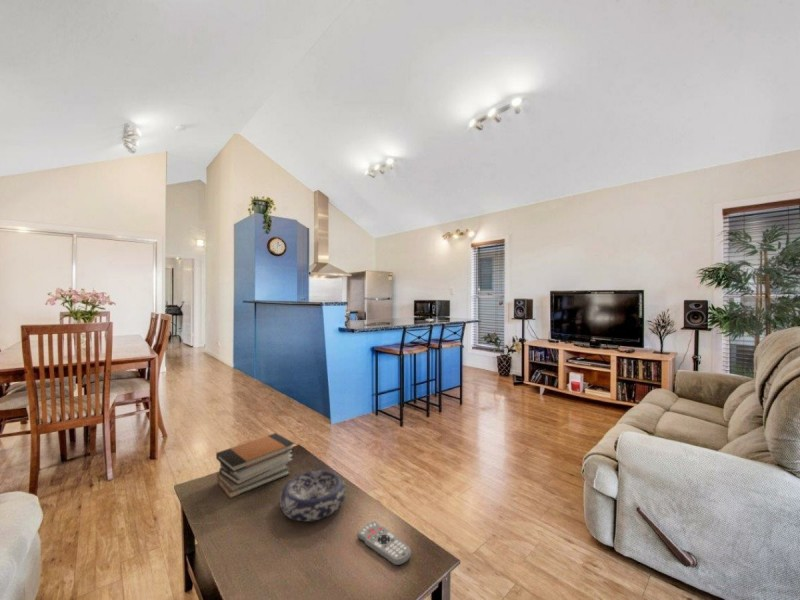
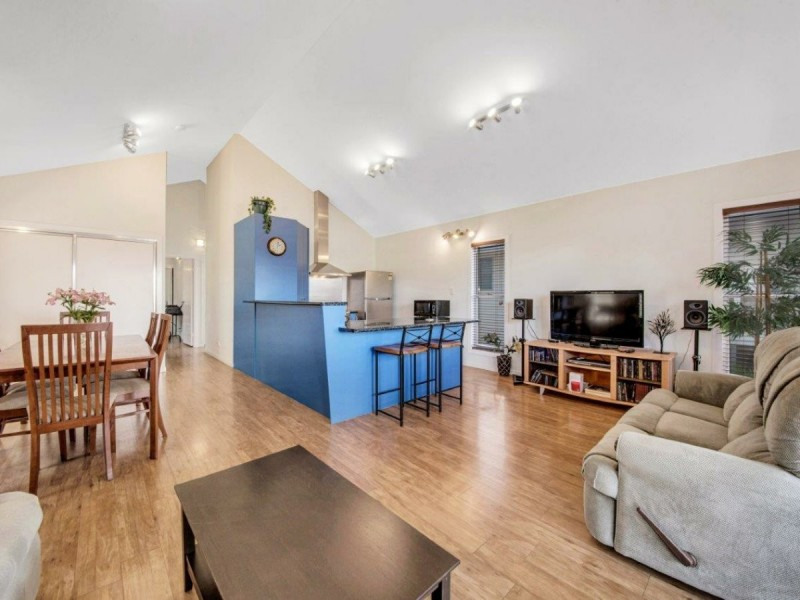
- remote control [356,520,412,566]
- decorative bowl [279,469,347,523]
- book stack [215,432,295,500]
